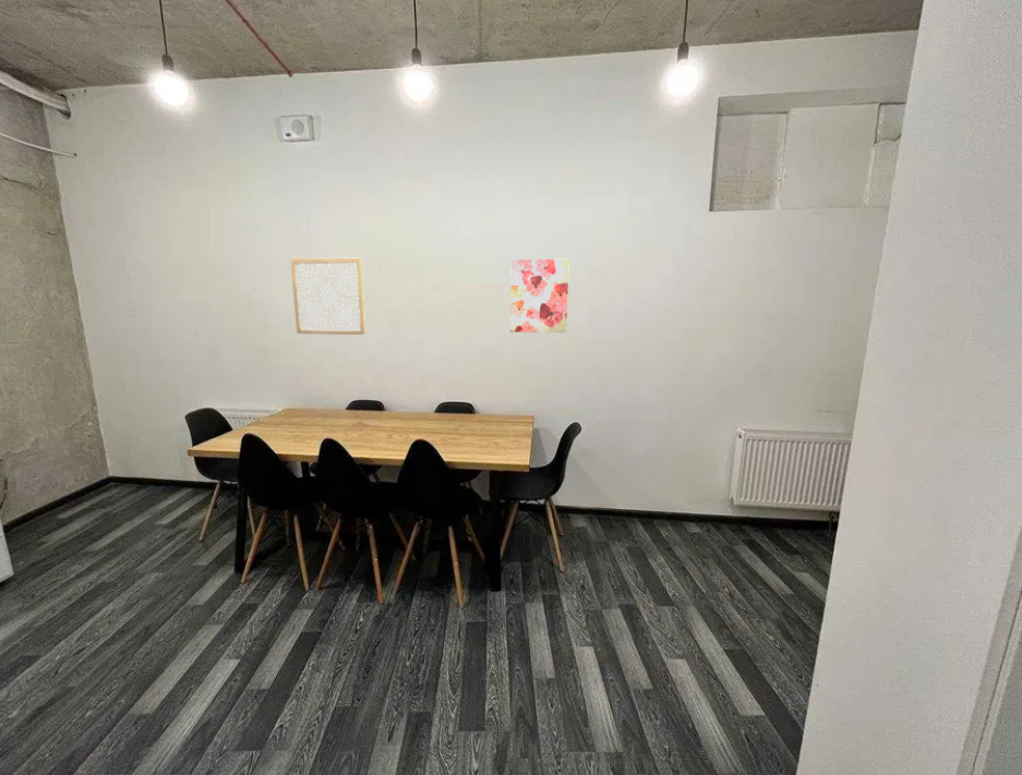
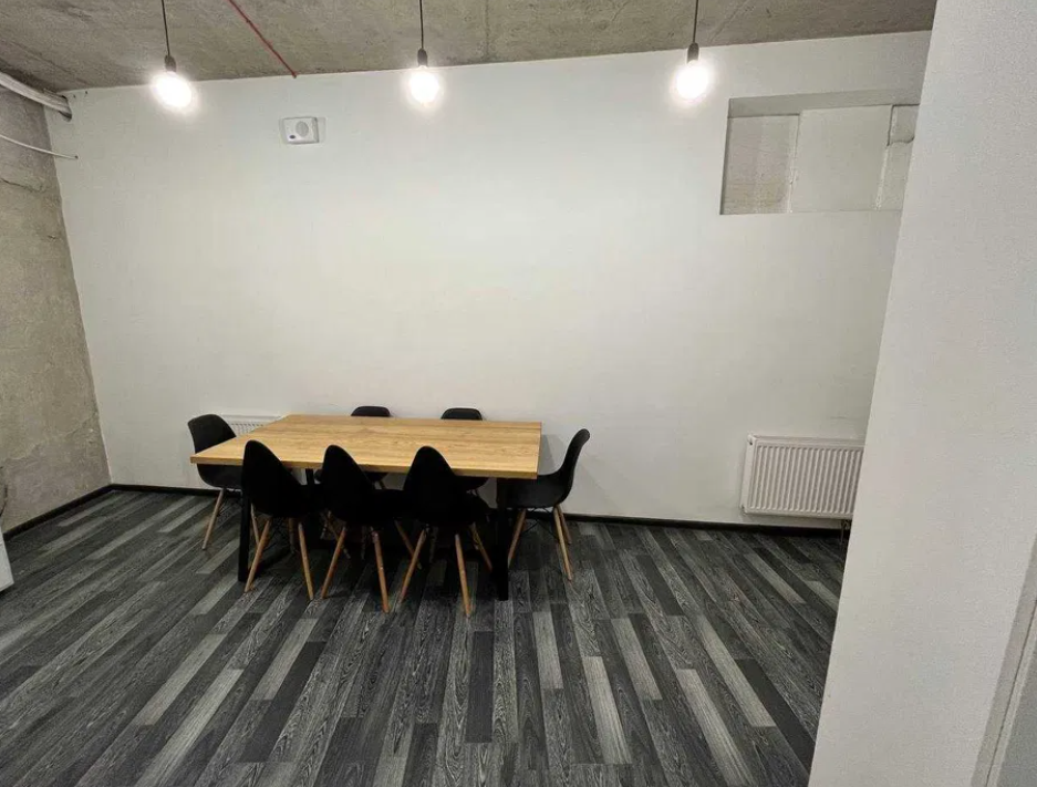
- wall art [289,255,366,336]
- wall art [509,258,570,334]
